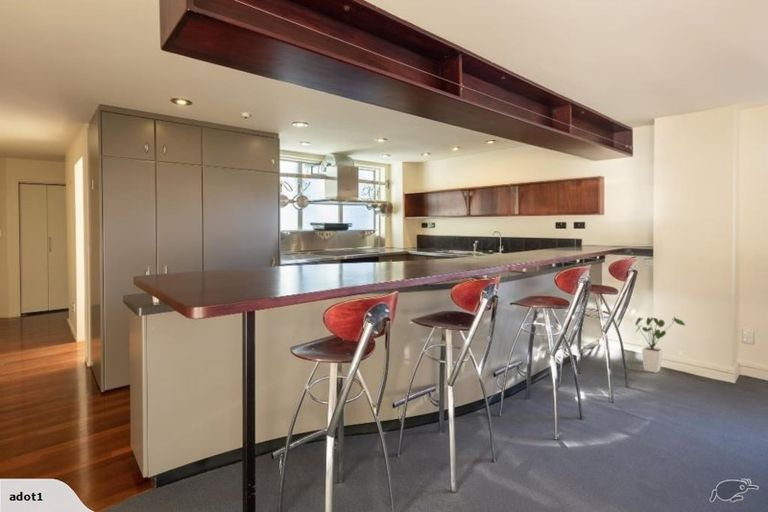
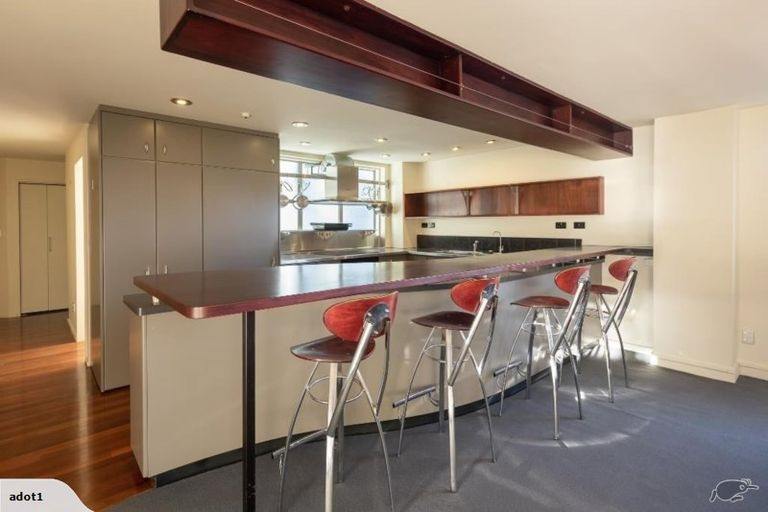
- house plant [634,316,686,374]
